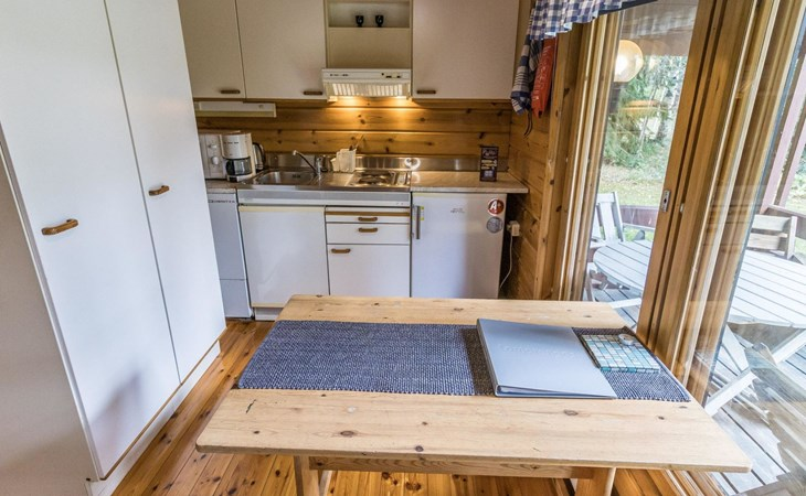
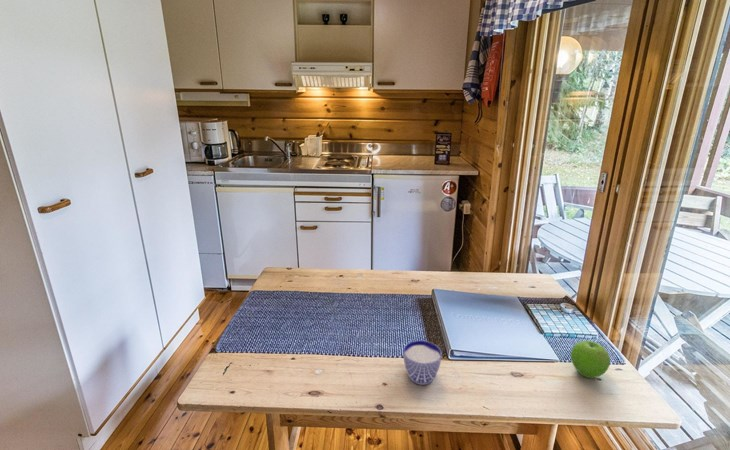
+ fruit [570,340,611,379]
+ cup [402,340,443,386]
